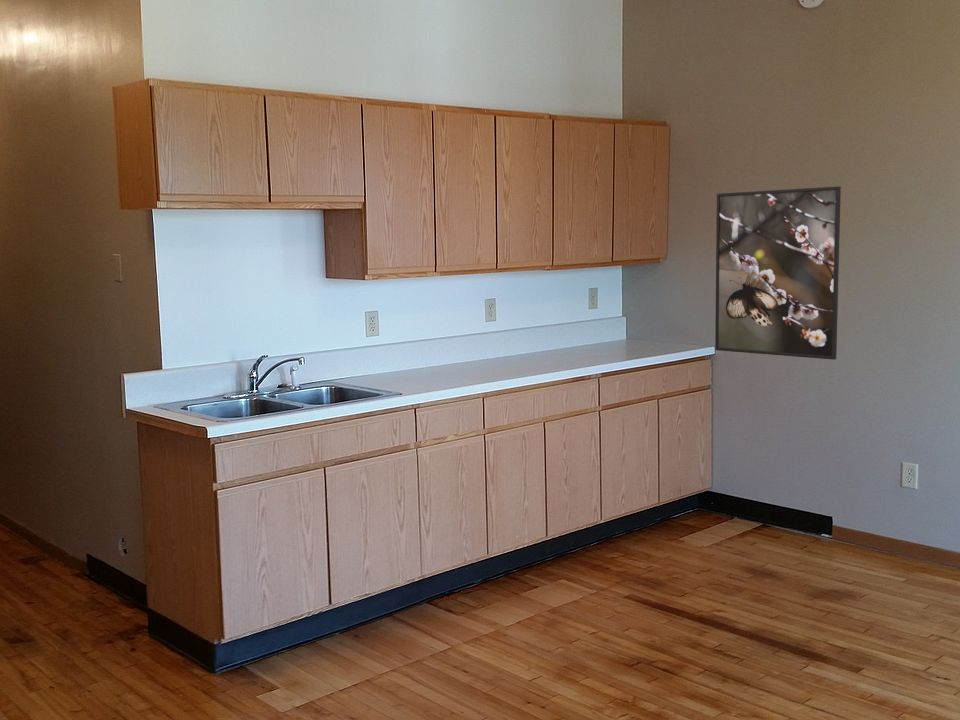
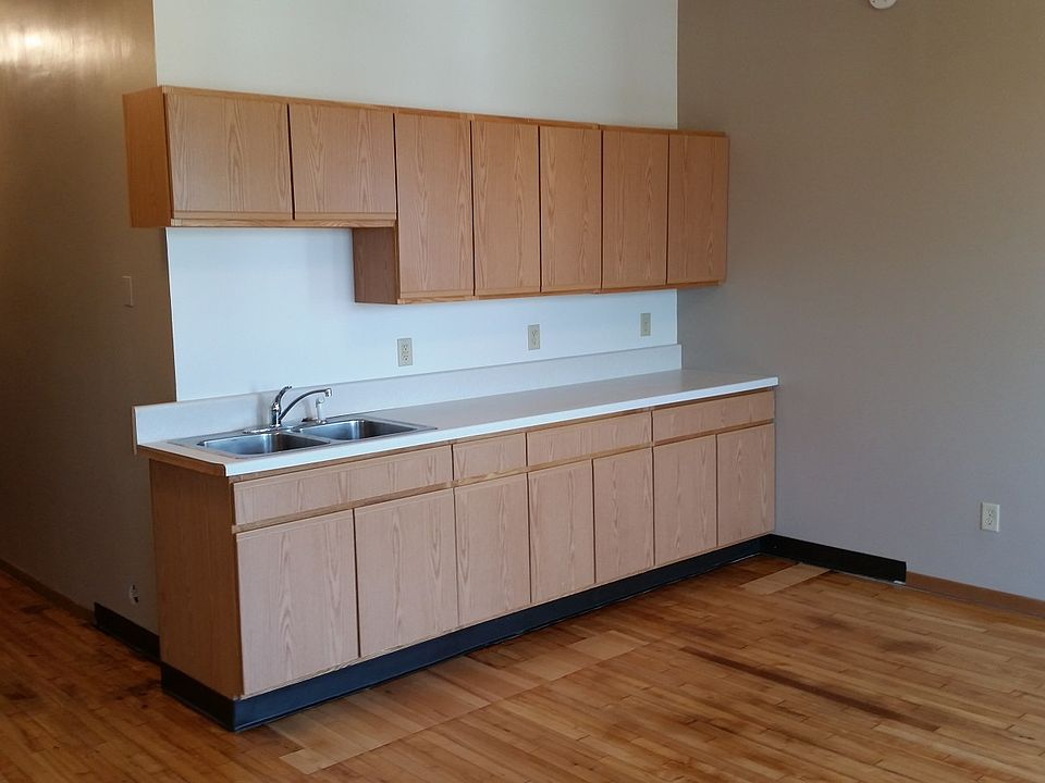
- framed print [714,185,842,361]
